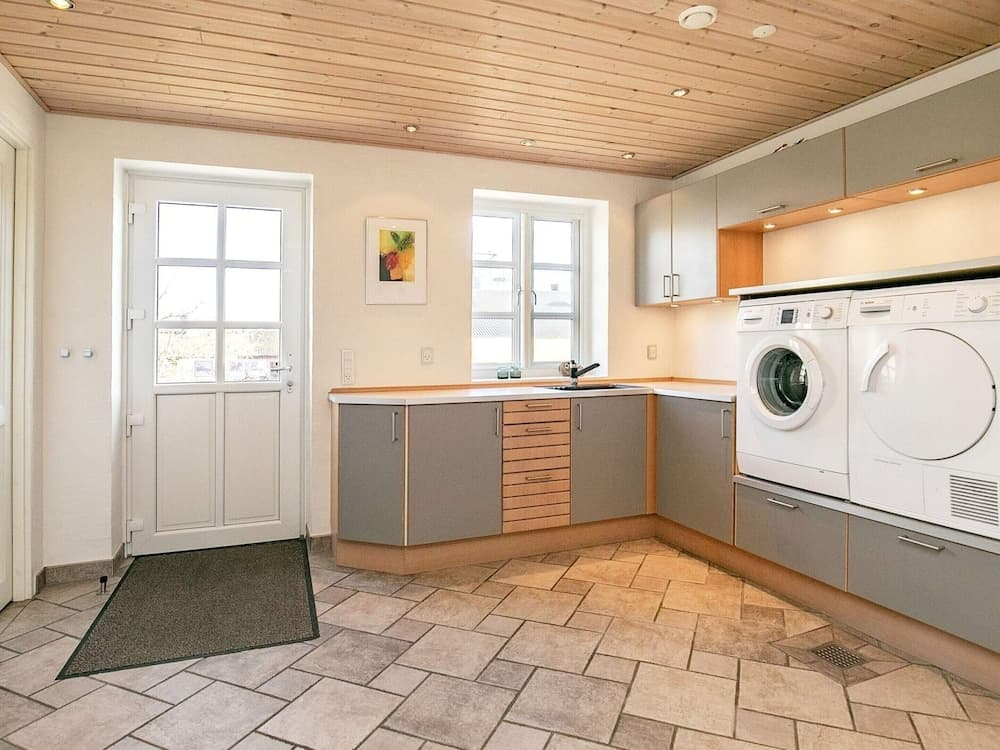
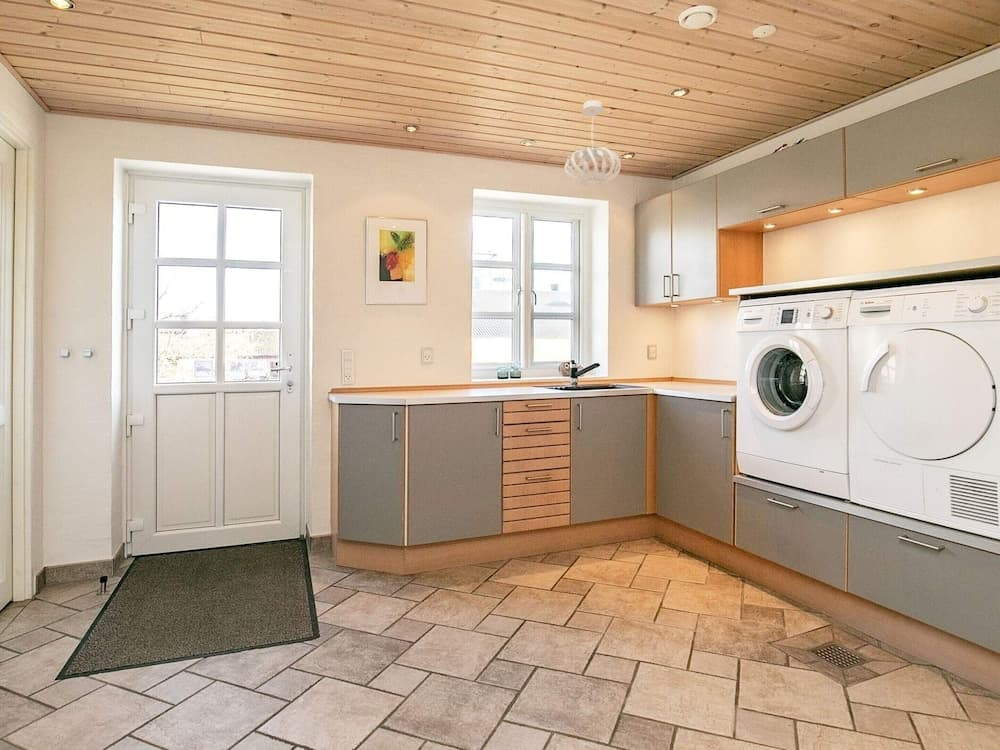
+ pendant light [564,99,622,188]
